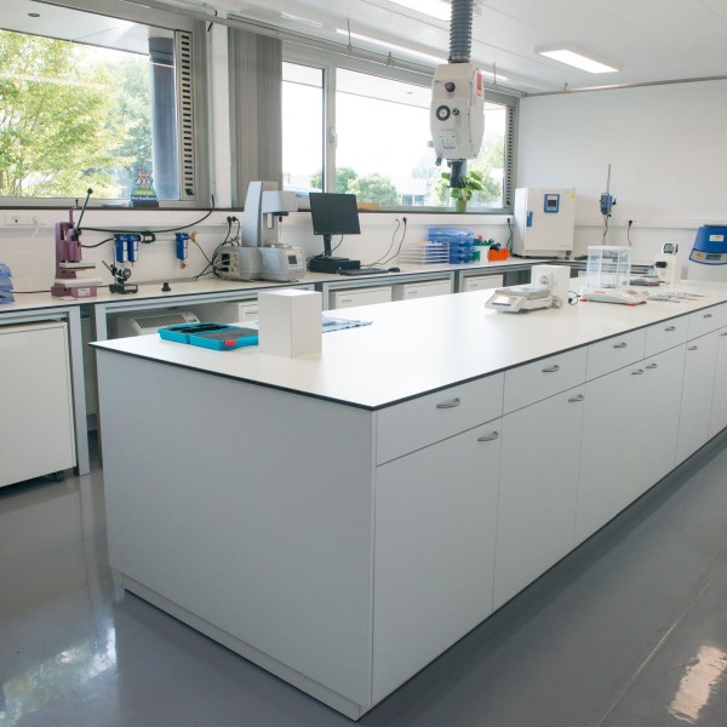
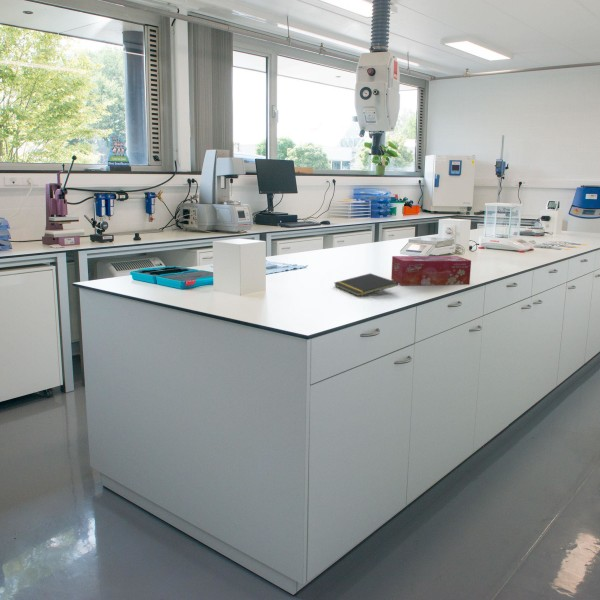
+ tissue box [390,255,472,286]
+ notepad [333,272,399,297]
